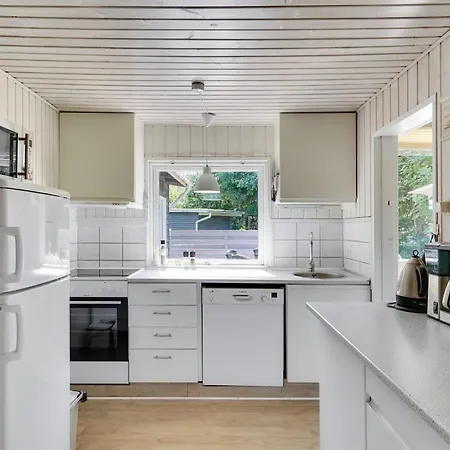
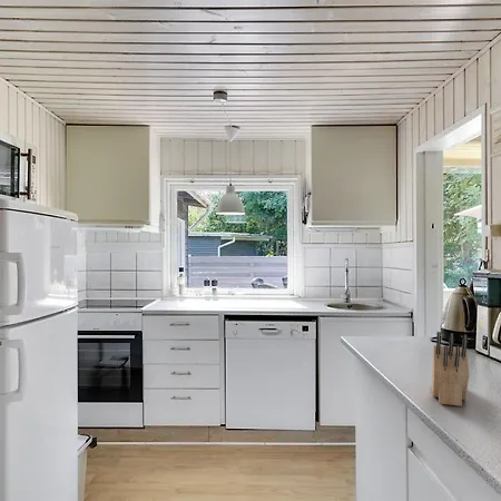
+ knife block [431,331,470,407]
